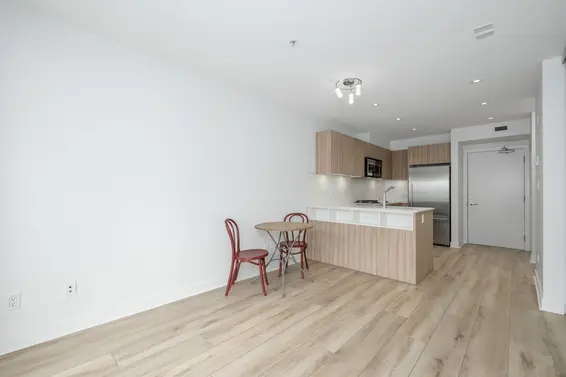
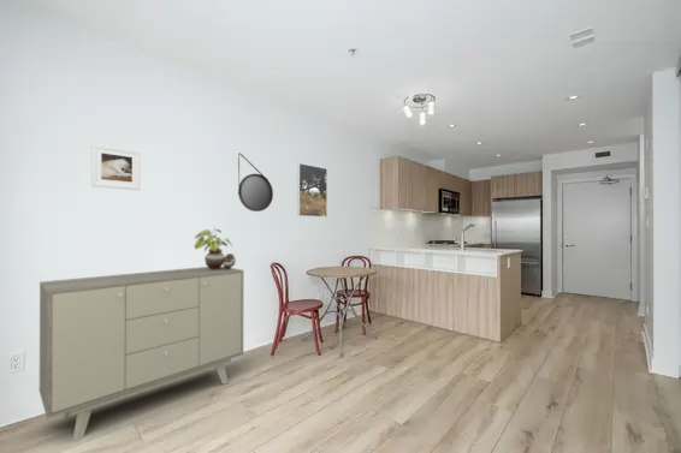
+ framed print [90,143,142,191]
+ potted plant [194,227,237,269]
+ sideboard [37,266,245,443]
+ home mirror [237,153,274,213]
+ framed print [296,162,328,217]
